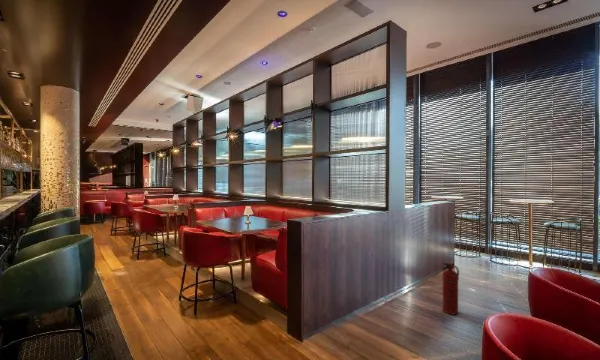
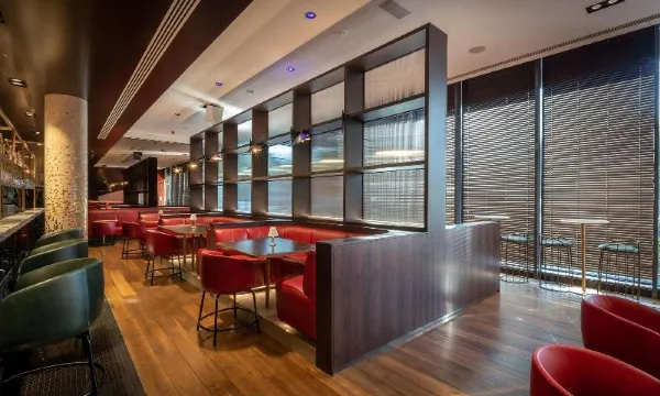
- fire extinguisher [441,262,460,315]
